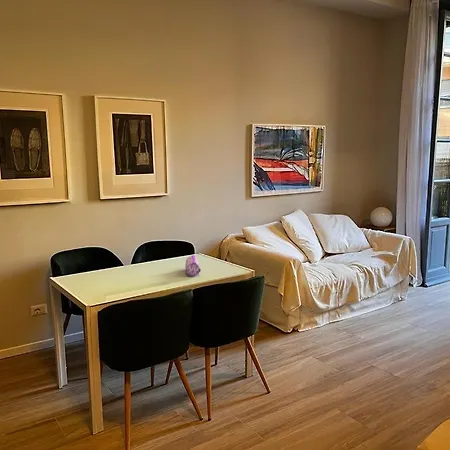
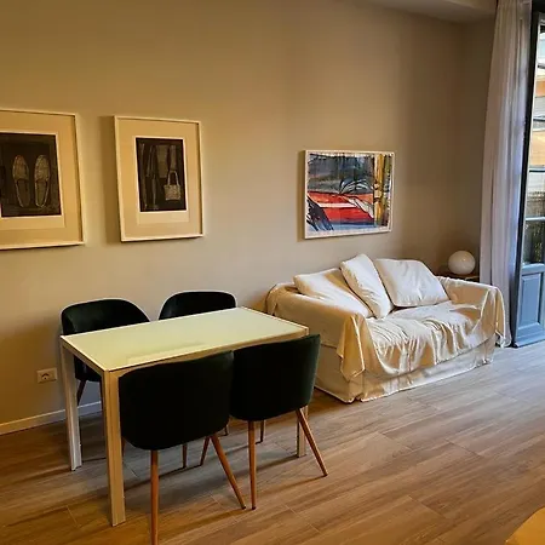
- pencil case [184,254,202,277]
